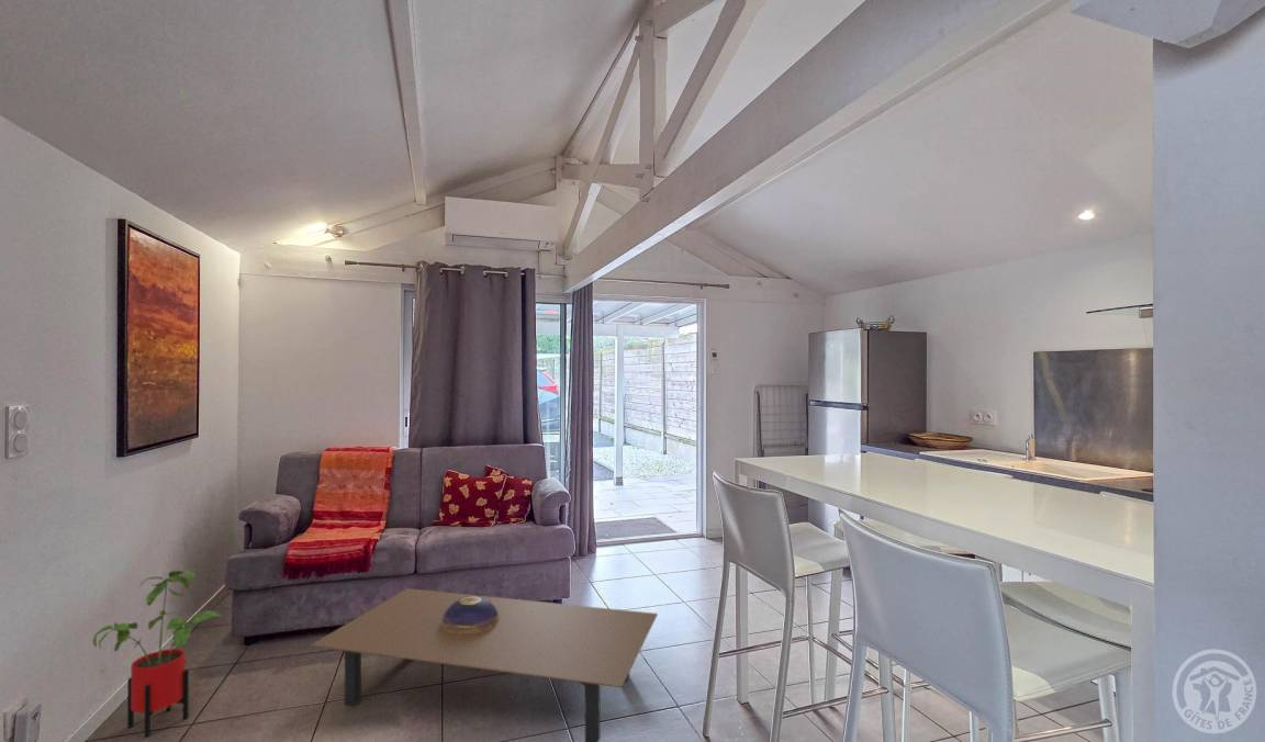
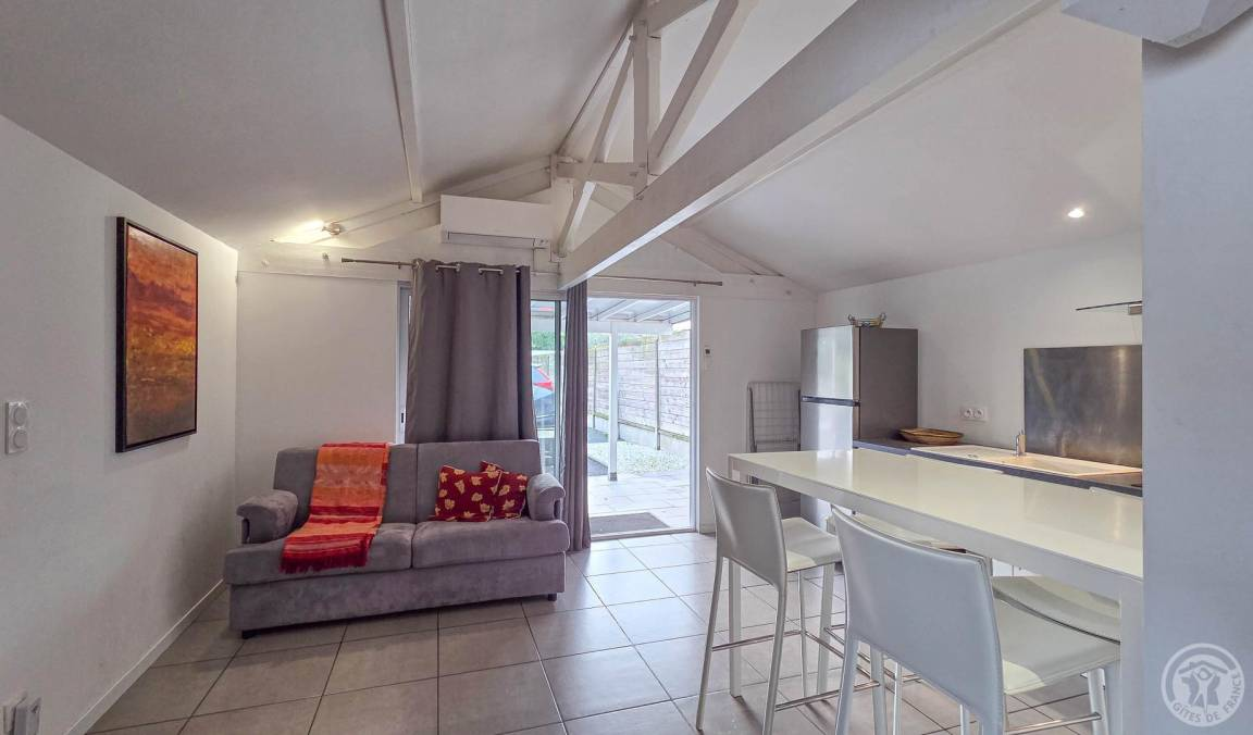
- decorative bowl [441,596,499,634]
- coffee table [310,587,659,742]
- house plant [91,569,222,738]
